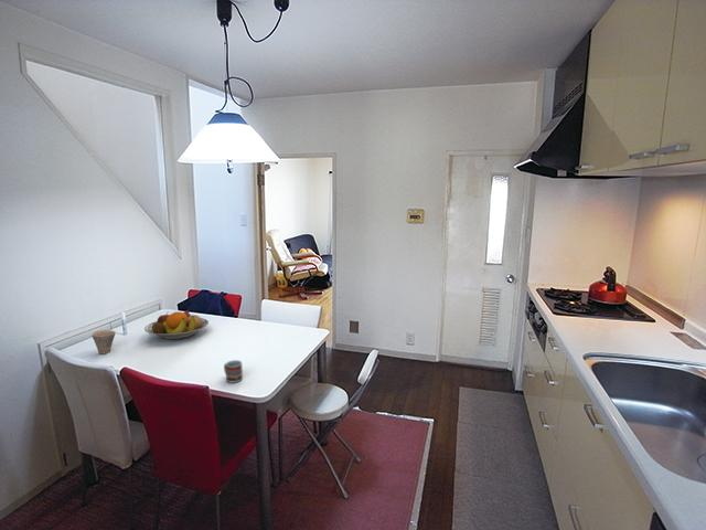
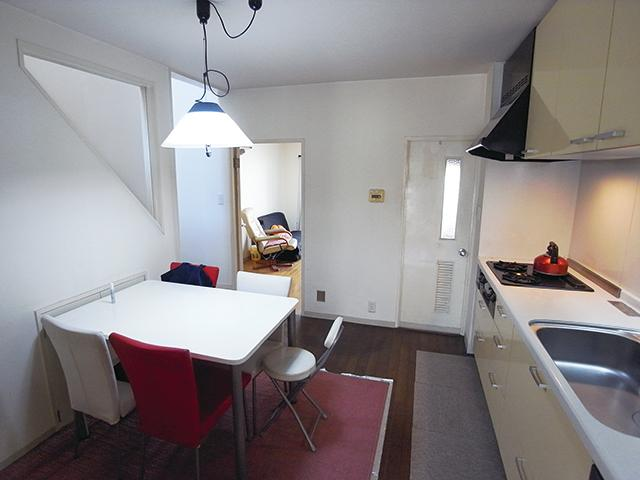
- cup [223,359,244,384]
- fruit bowl [143,309,210,340]
- cup [90,329,117,354]
